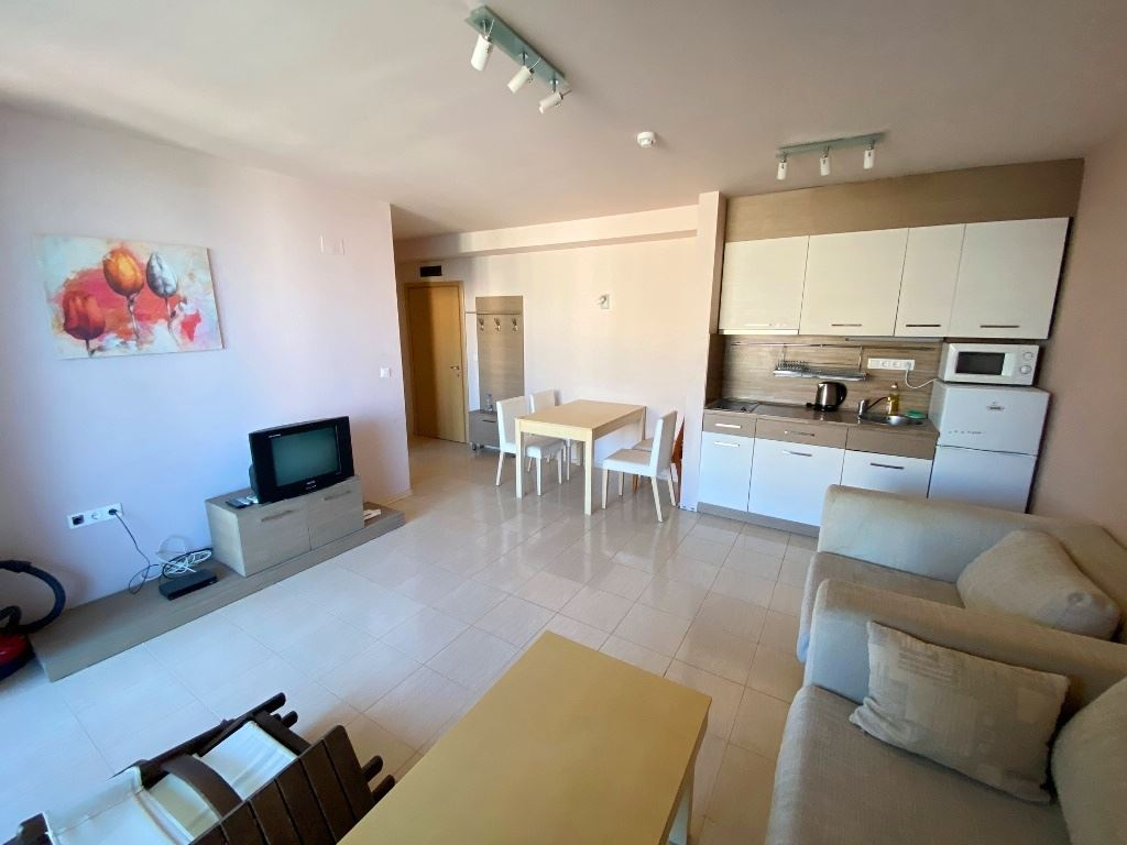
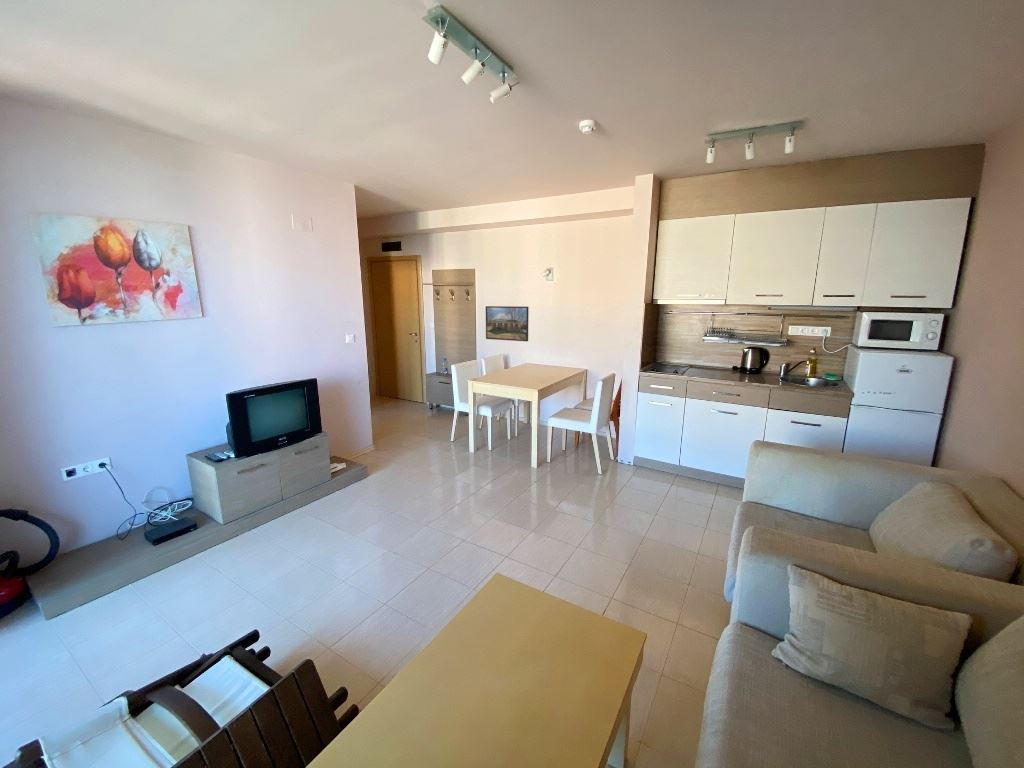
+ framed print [485,305,530,342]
